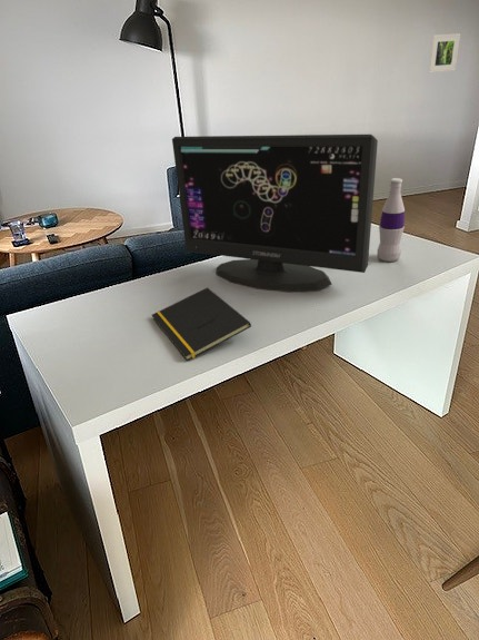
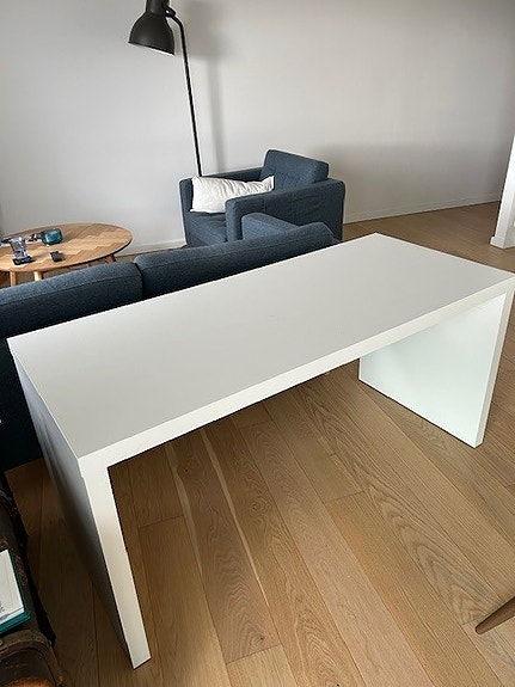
- notepad [151,287,252,362]
- bottle [376,177,406,263]
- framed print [427,32,461,73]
- computer monitor [171,134,379,293]
